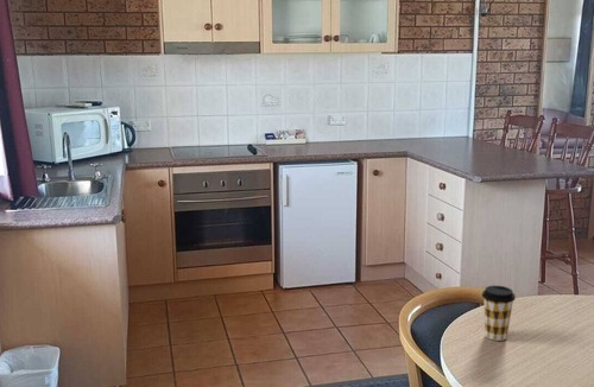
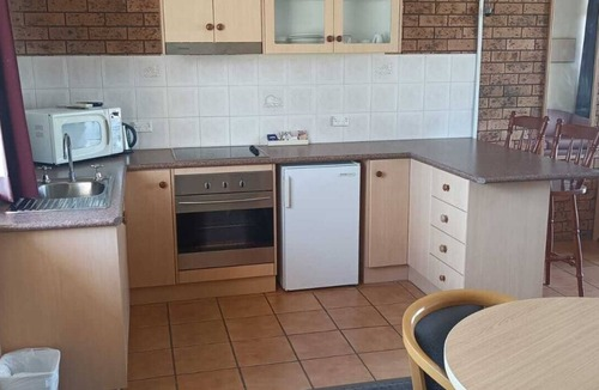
- coffee cup [481,285,517,342]
